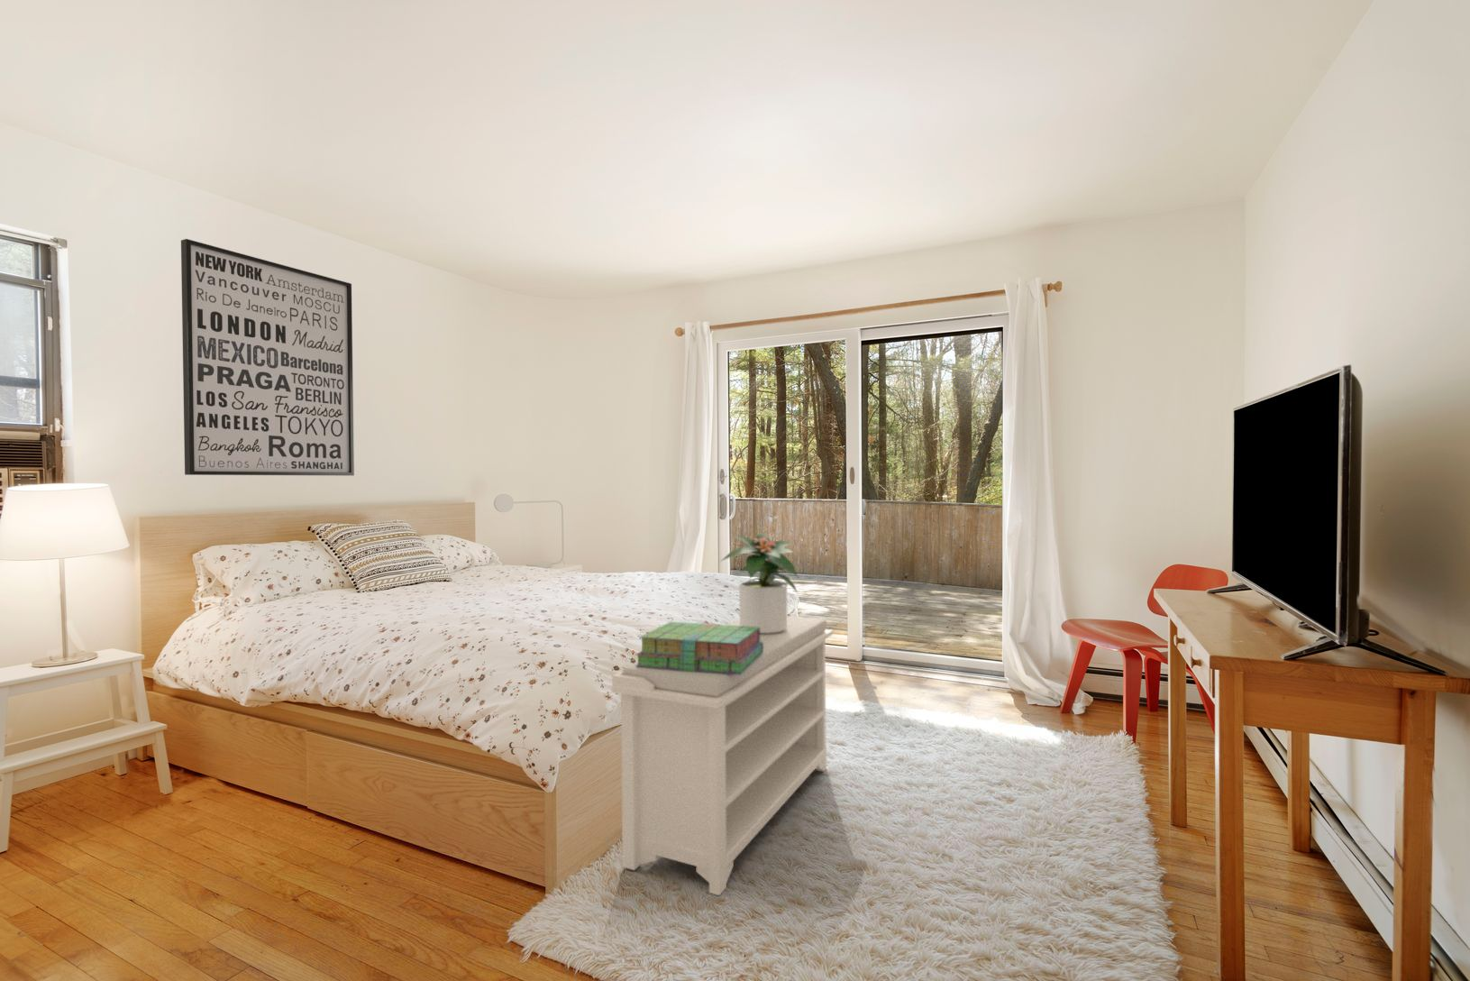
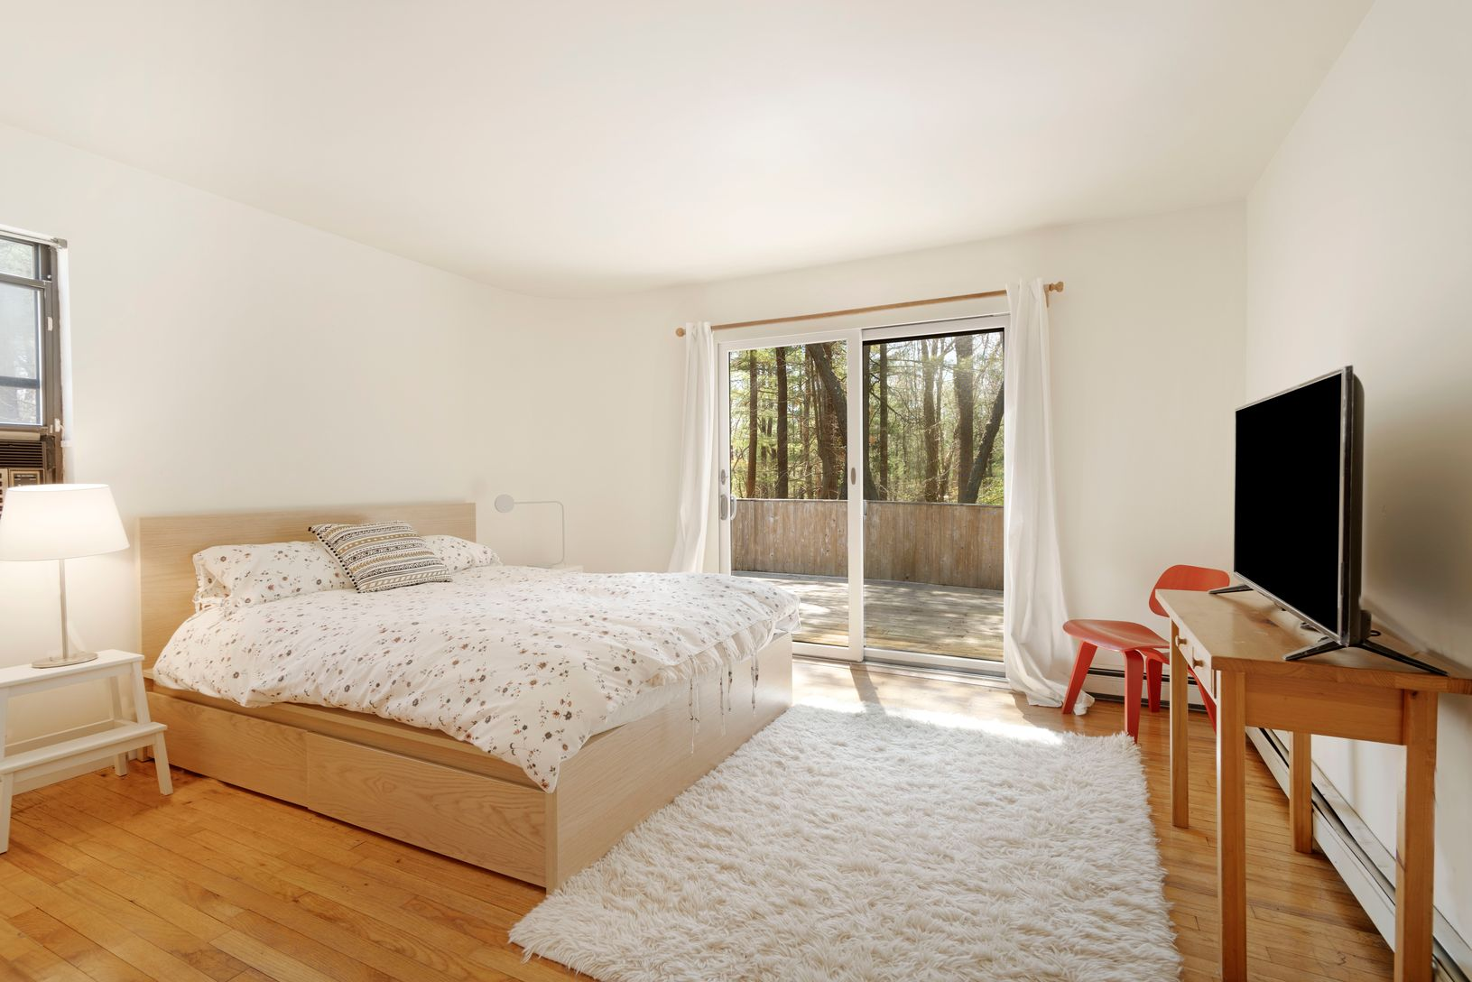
- stack of books [635,621,763,674]
- bench [611,615,834,897]
- wall art [181,238,355,476]
- potted plant [719,532,799,634]
